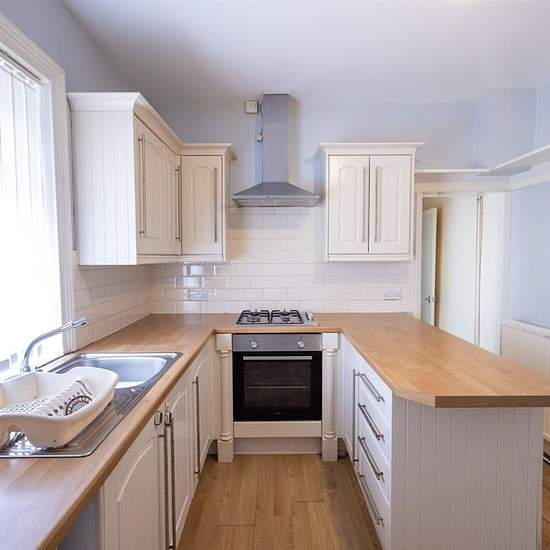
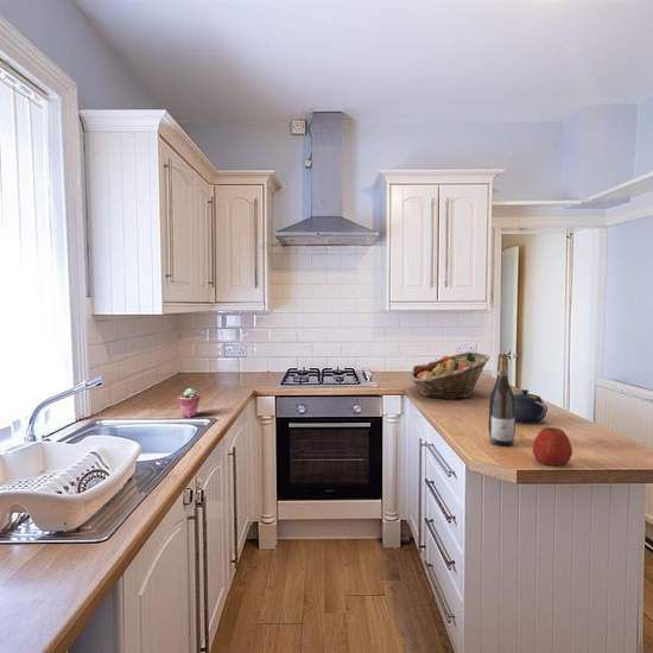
+ potted succulent [177,387,201,418]
+ fruit basket [408,351,490,400]
+ apple [532,426,573,467]
+ wine bottle [488,353,516,446]
+ teapot [513,388,549,424]
